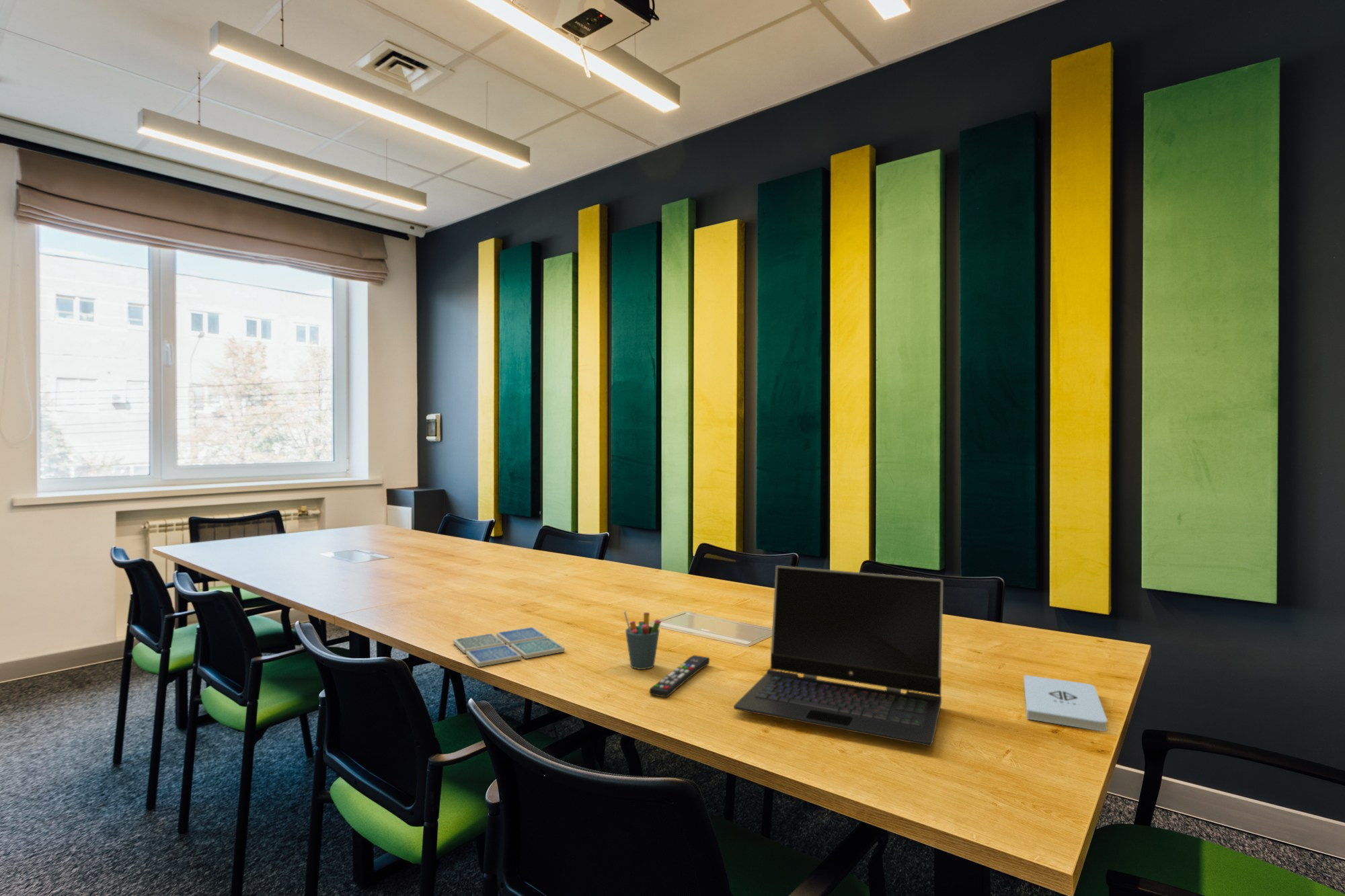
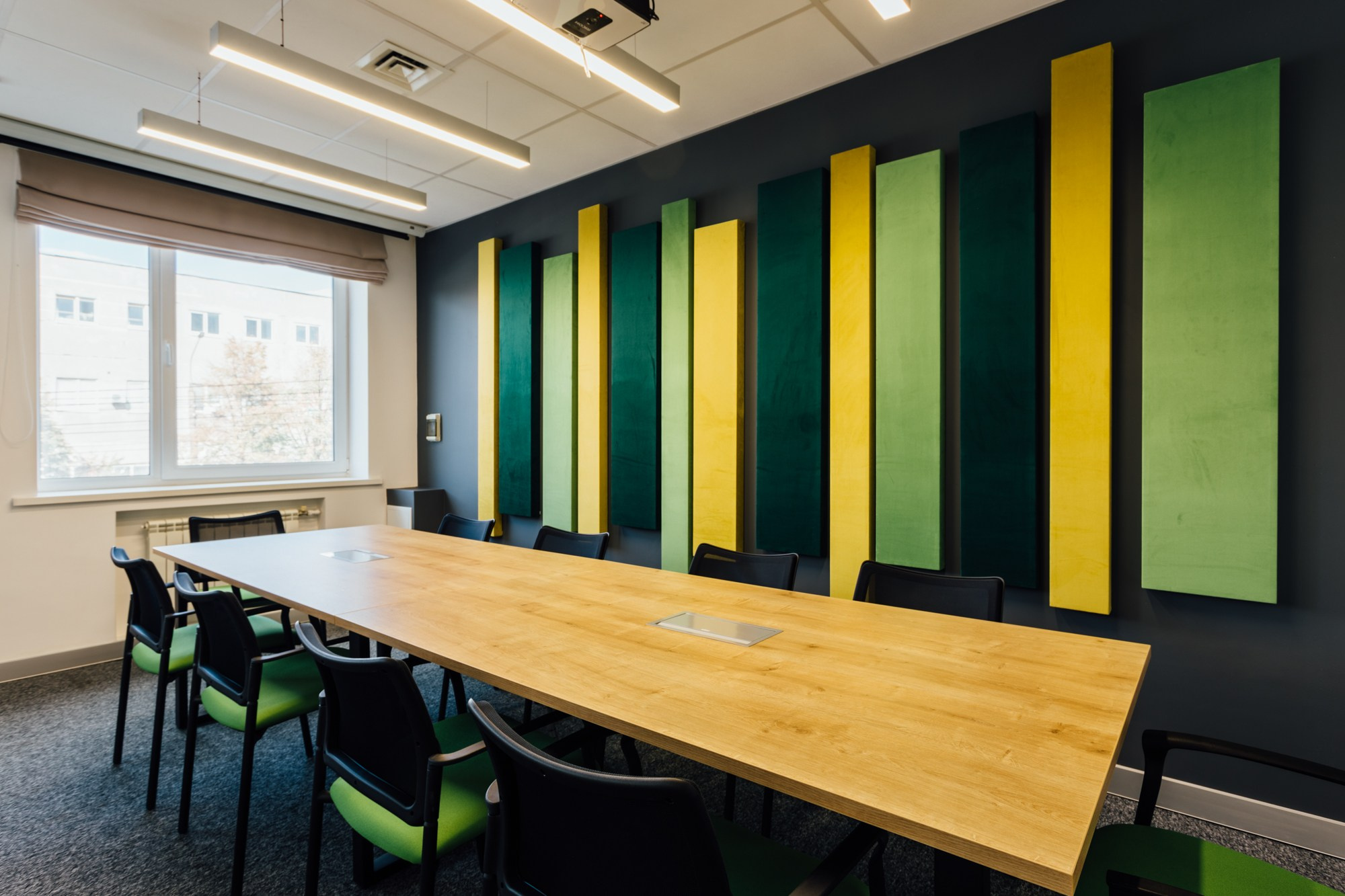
- remote control [648,655,711,698]
- laptop computer [733,565,944,747]
- notepad [1024,674,1108,732]
- drink coaster [453,626,566,667]
- pen holder [623,610,662,670]
